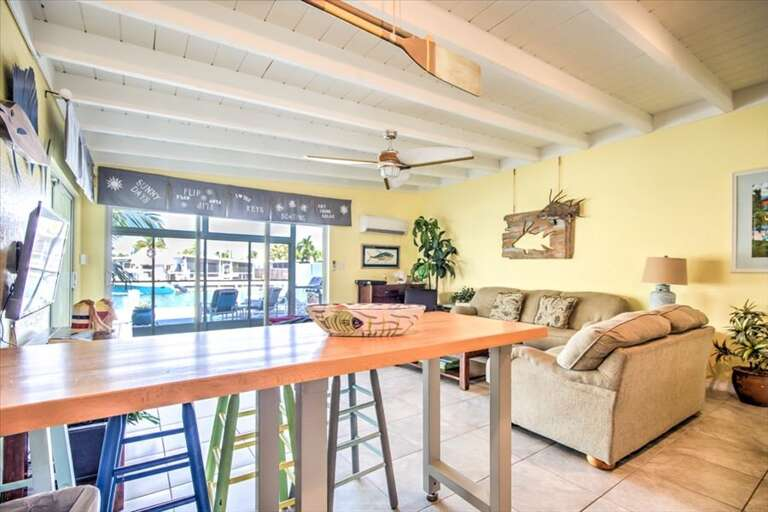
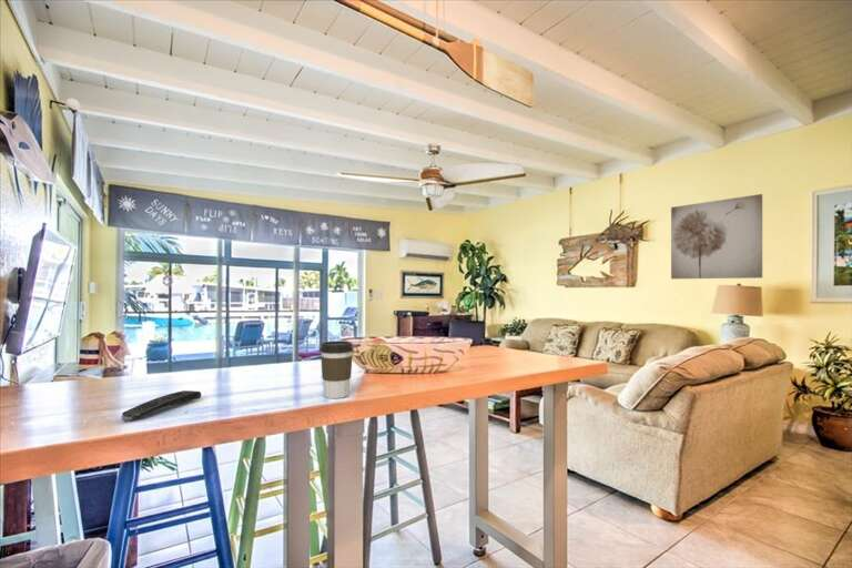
+ wall art [670,193,763,280]
+ remote control [120,389,202,423]
+ coffee cup [320,341,355,399]
